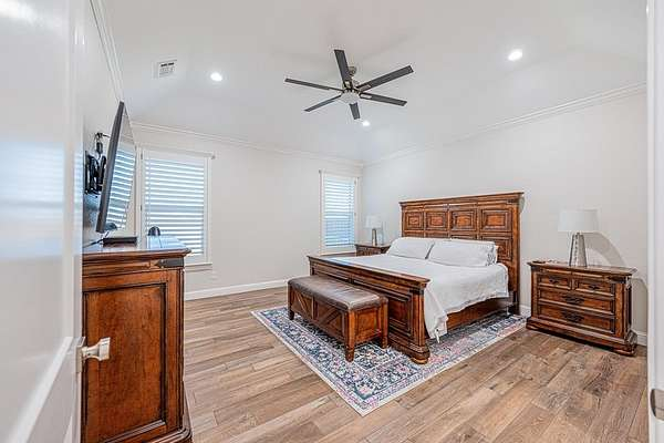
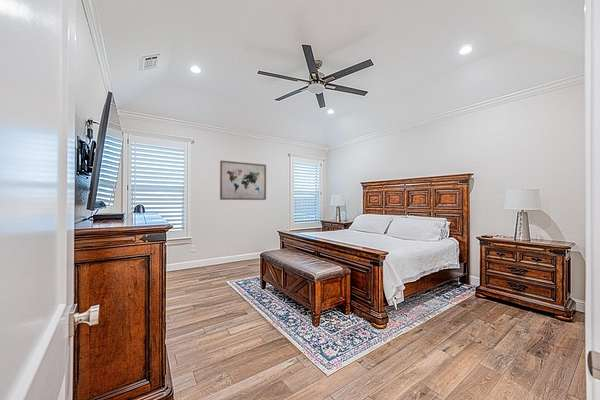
+ wall art [219,159,267,201]
